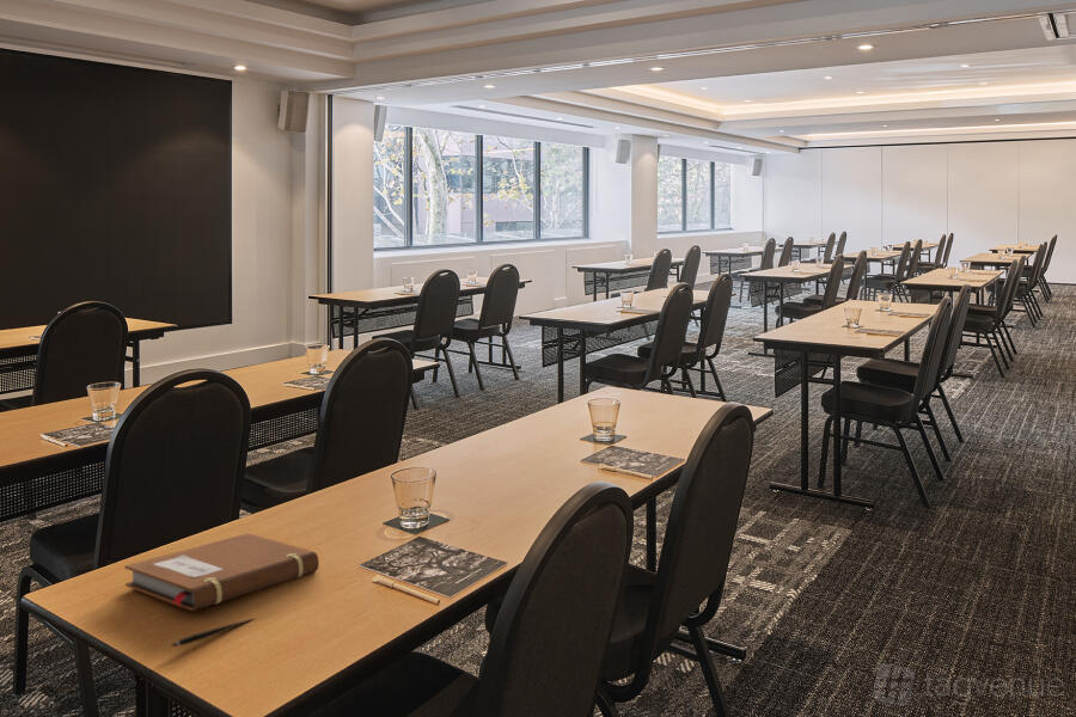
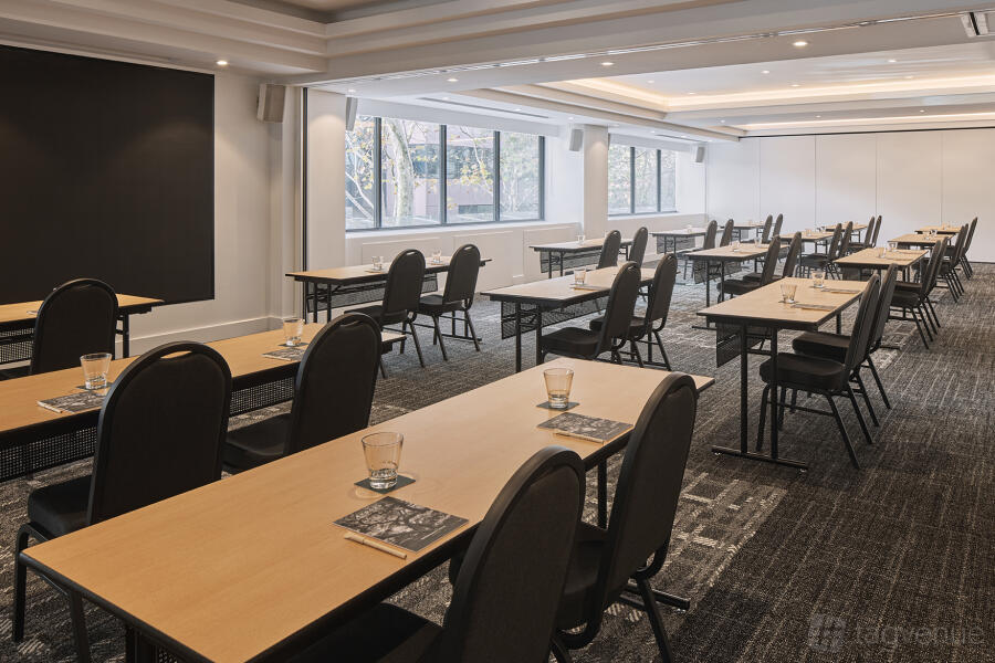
- pen [171,617,256,648]
- notebook [123,532,320,612]
